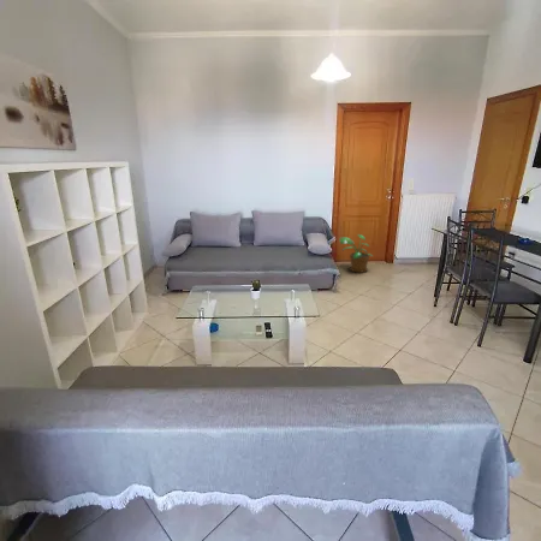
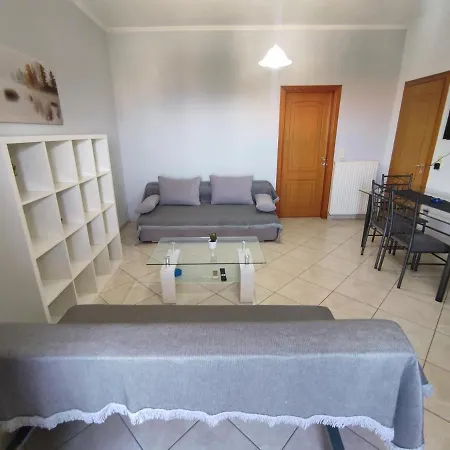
- potted plant [338,233,373,274]
